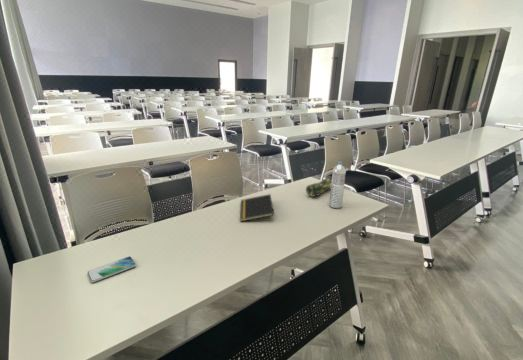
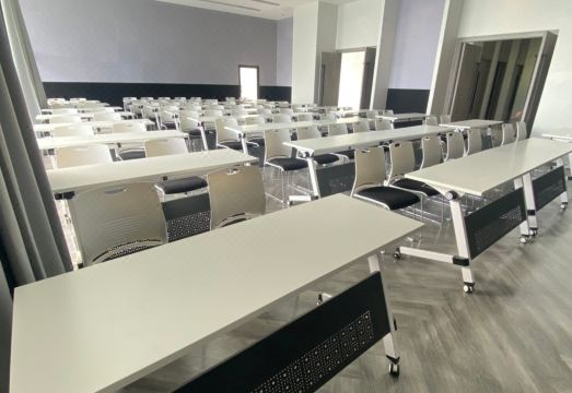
- pencil case [305,175,332,198]
- water bottle [328,161,347,209]
- smartphone [86,255,137,284]
- notepad [239,193,275,222]
